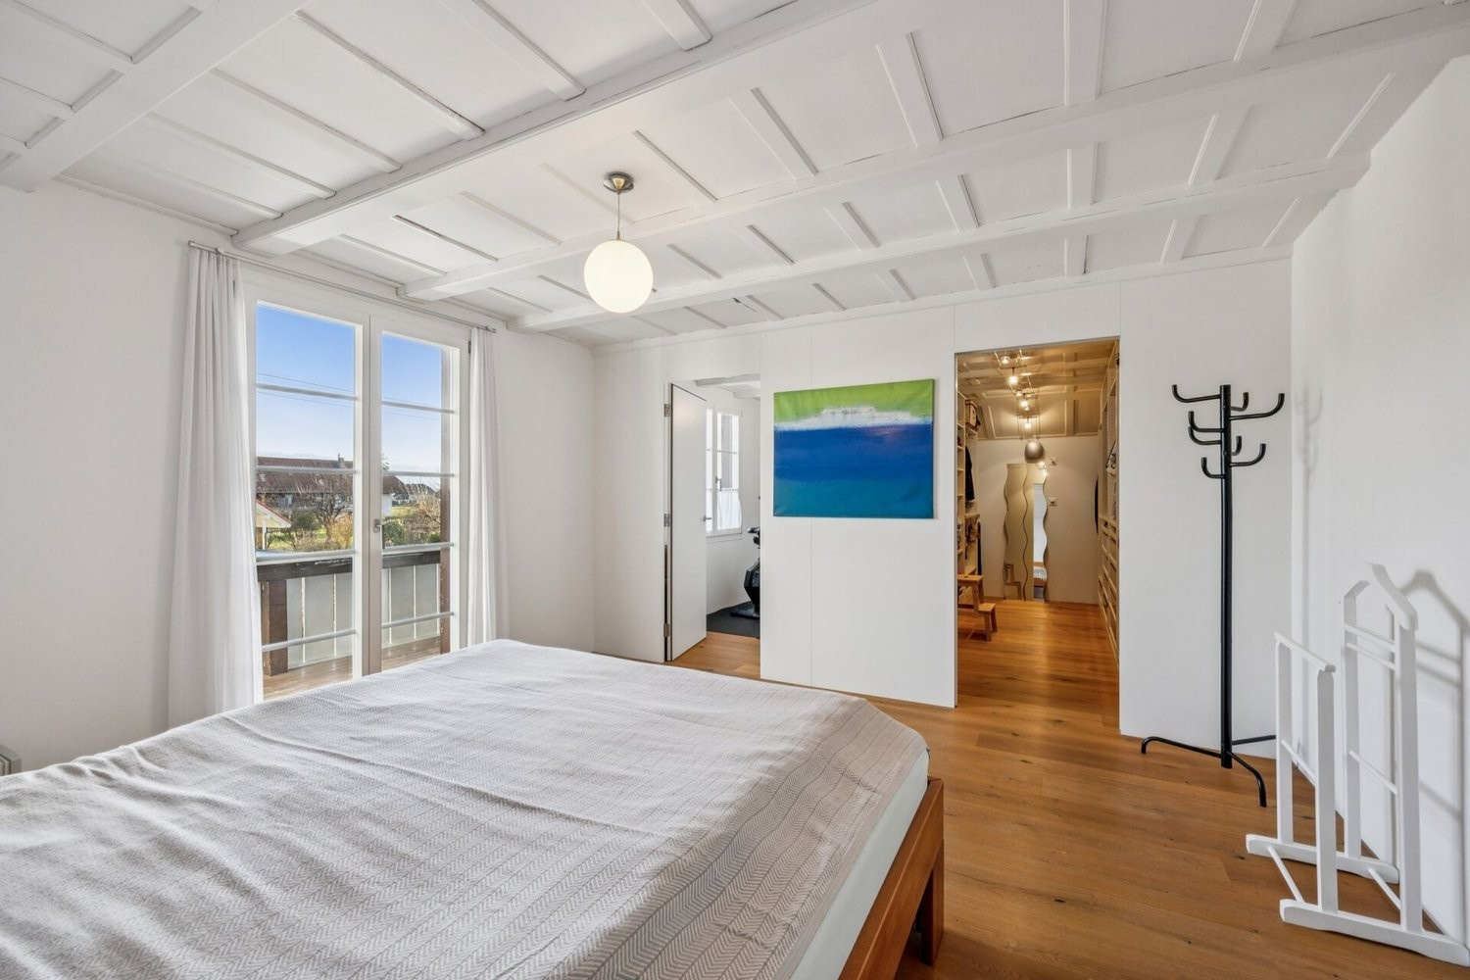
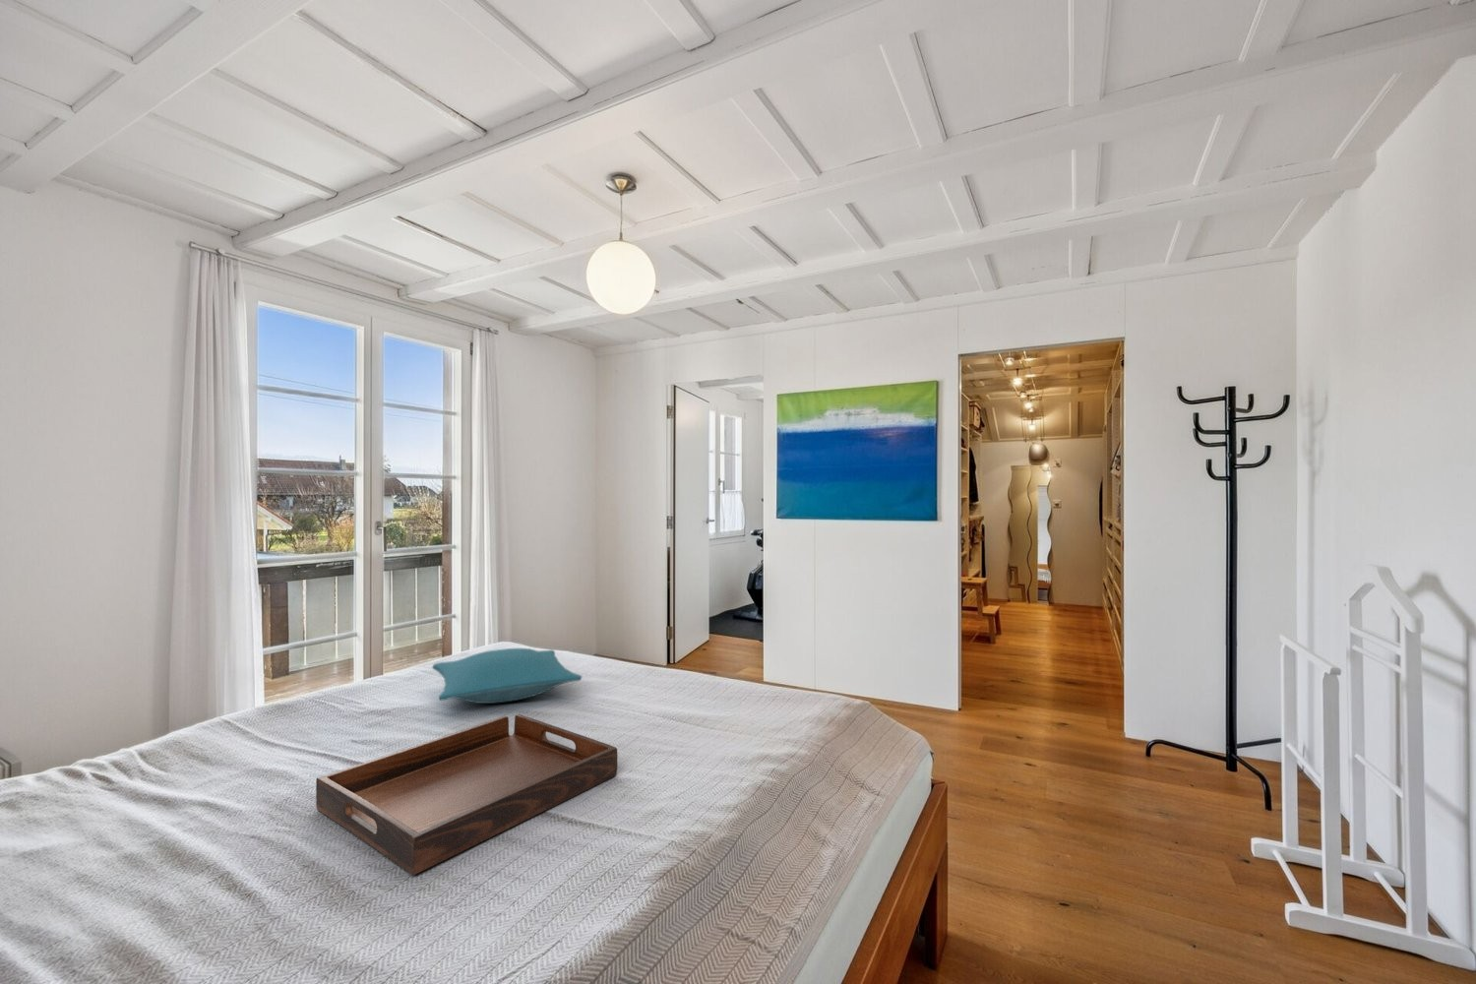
+ pillow [431,648,582,705]
+ serving tray [315,714,618,875]
